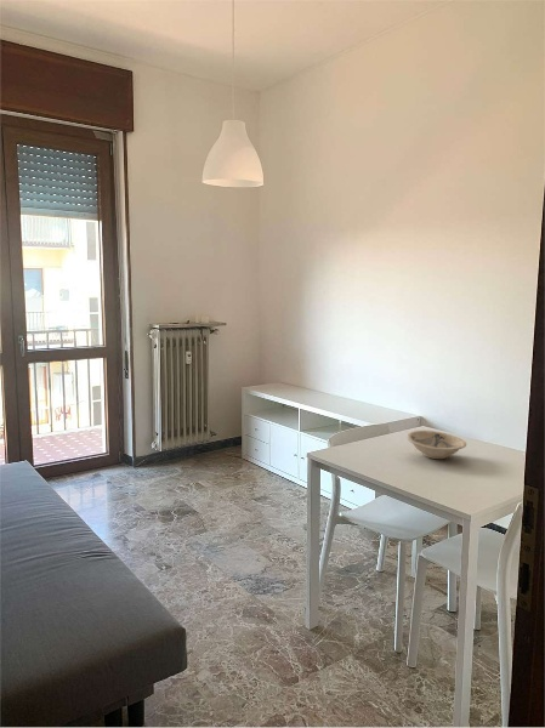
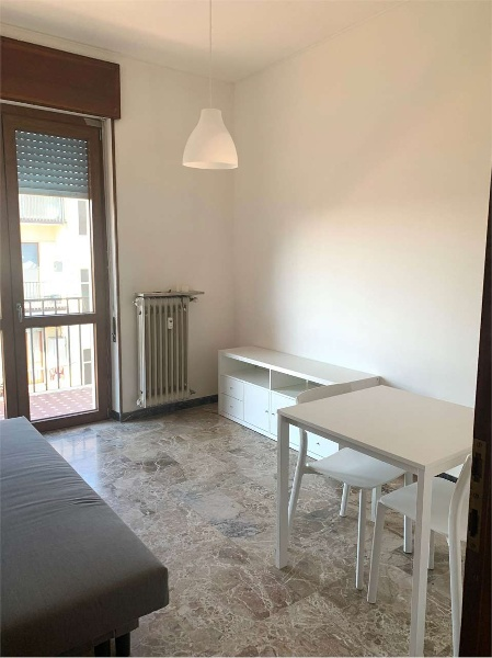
- bowl [405,430,467,460]
